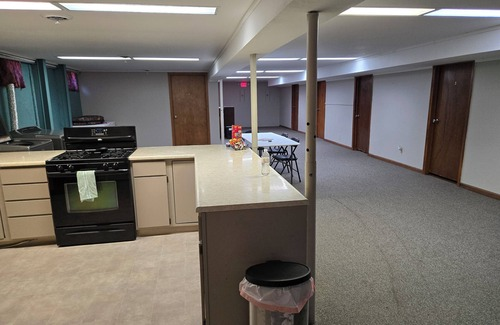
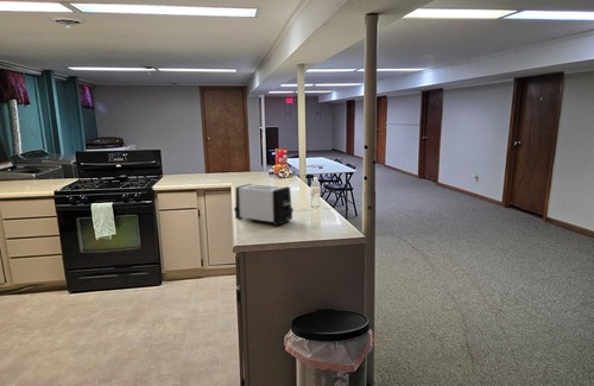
+ toaster [233,183,295,227]
